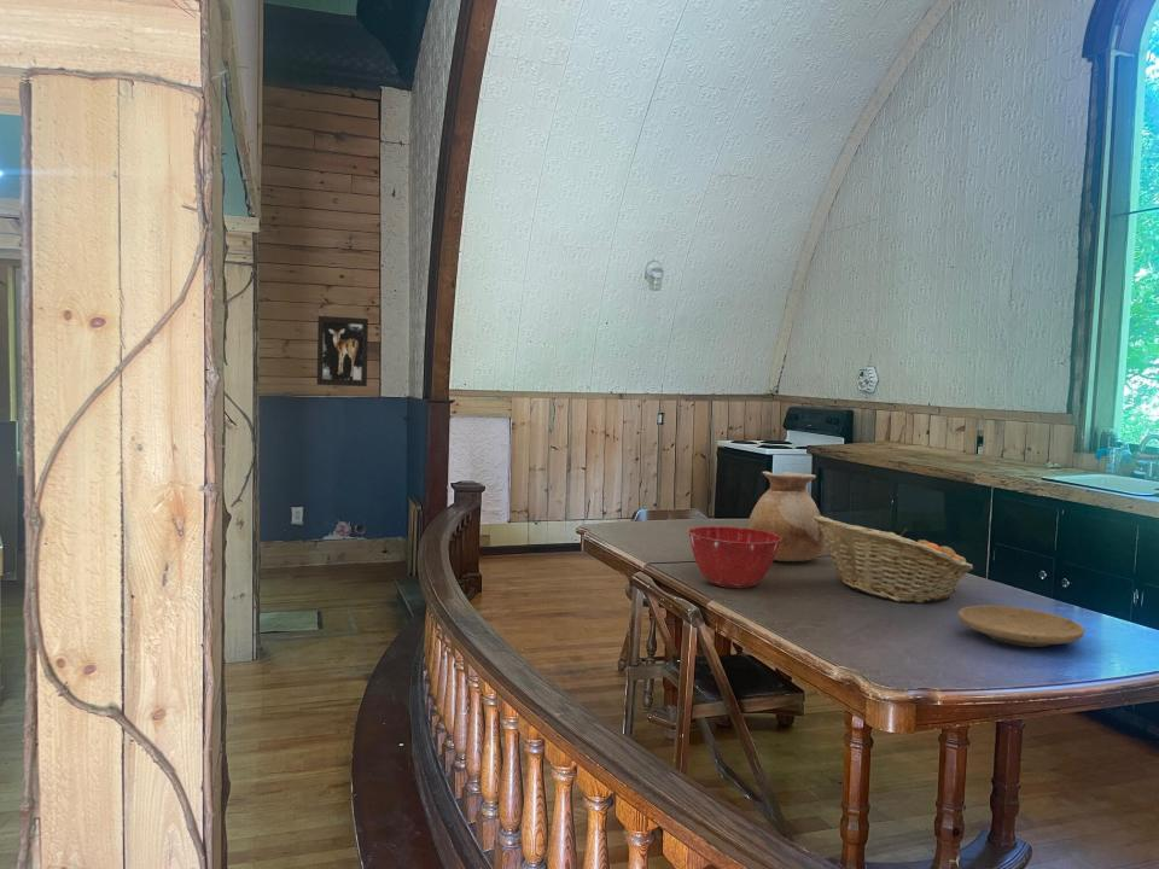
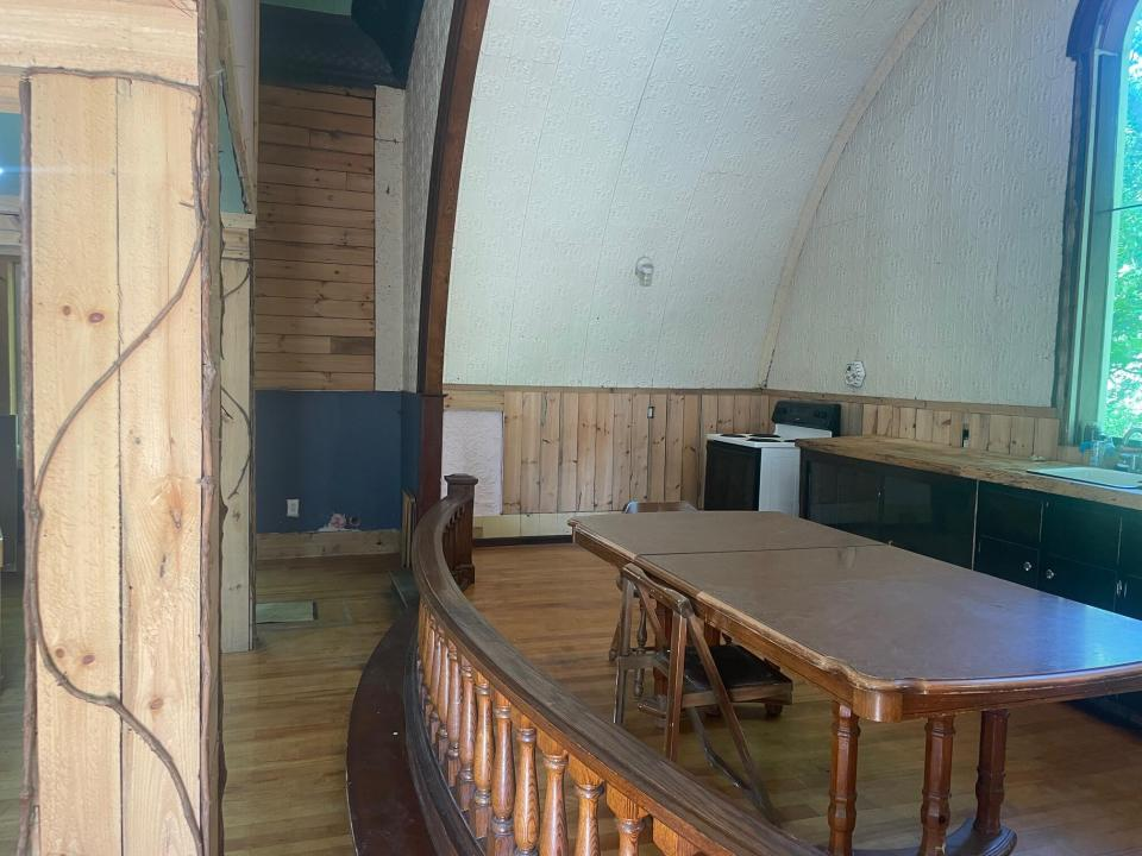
- vase [746,471,826,562]
- wall art [316,315,369,387]
- mixing bowl [687,525,782,589]
- fruit basket [814,514,974,605]
- plate [957,605,1085,648]
